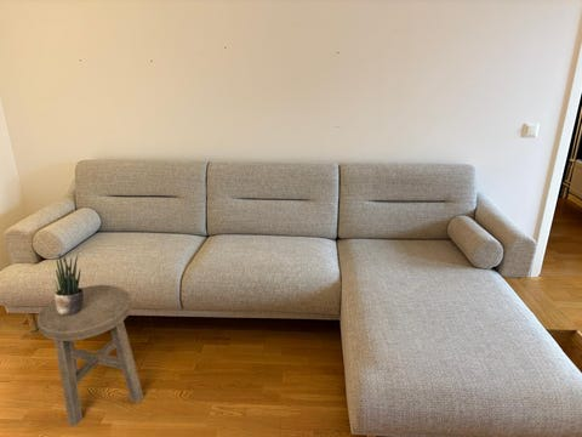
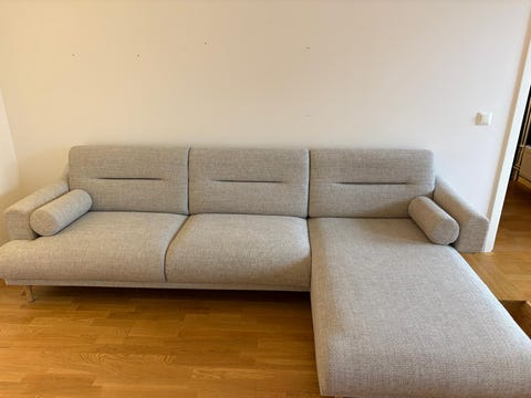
- stool [36,284,144,427]
- potted plant [53,252,84,314]
